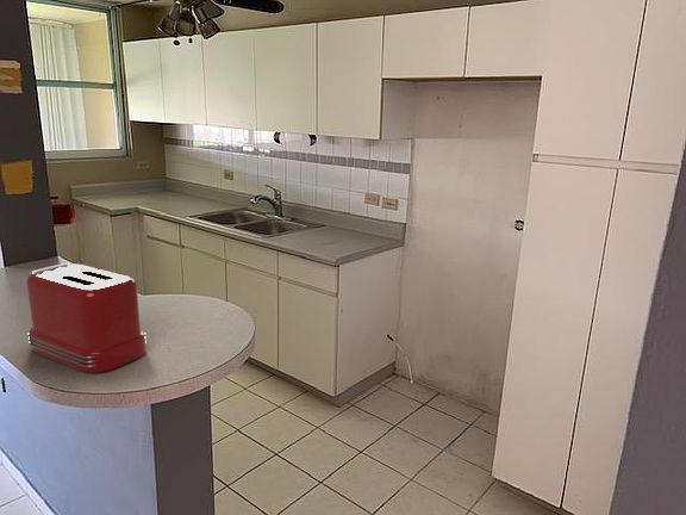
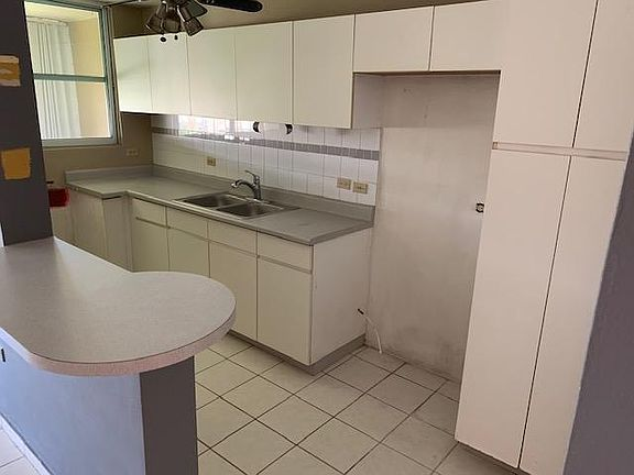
- toaster [25,262,148,373]
